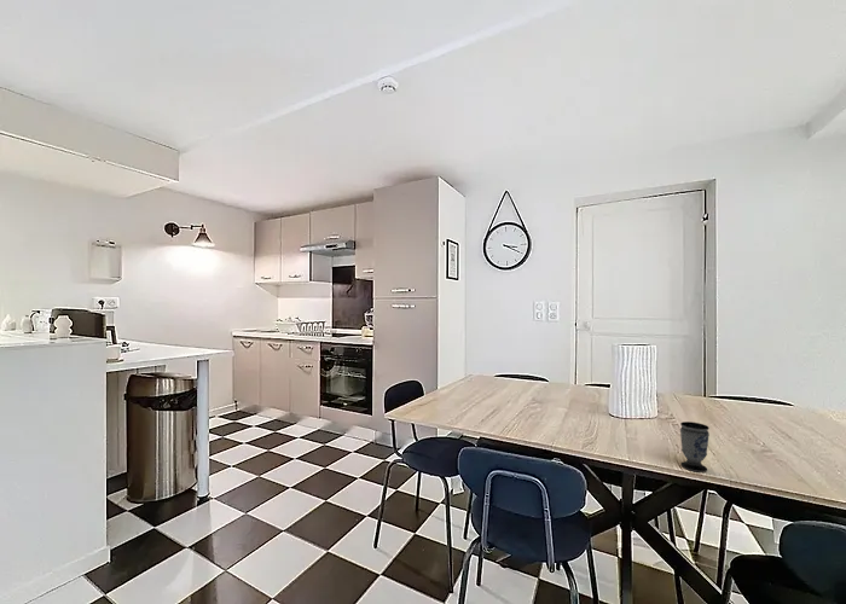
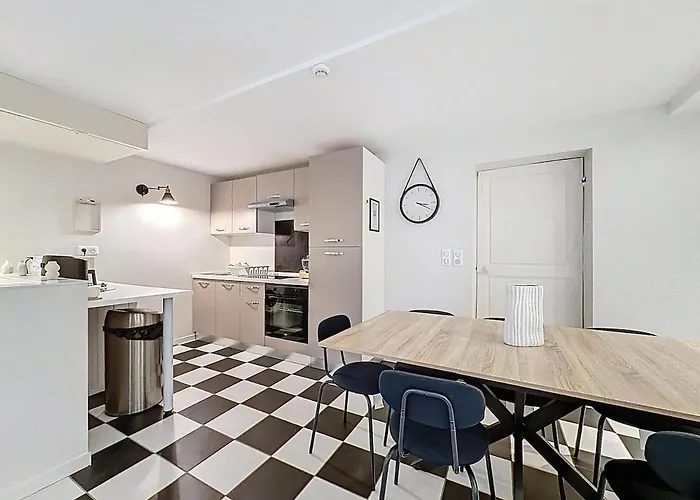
- cup [679,420,711,474]
